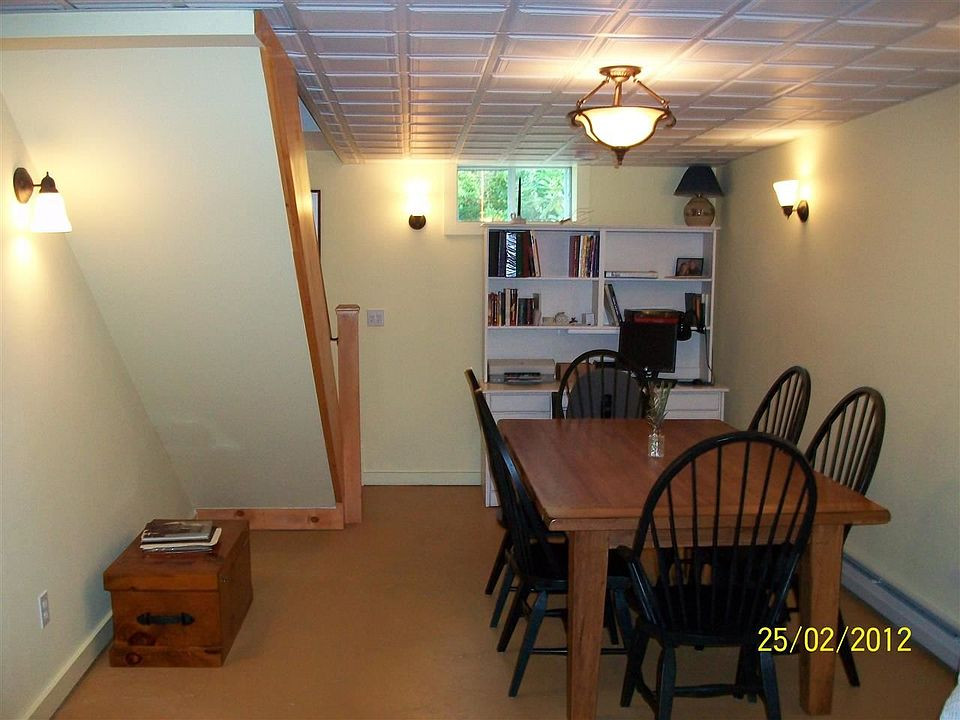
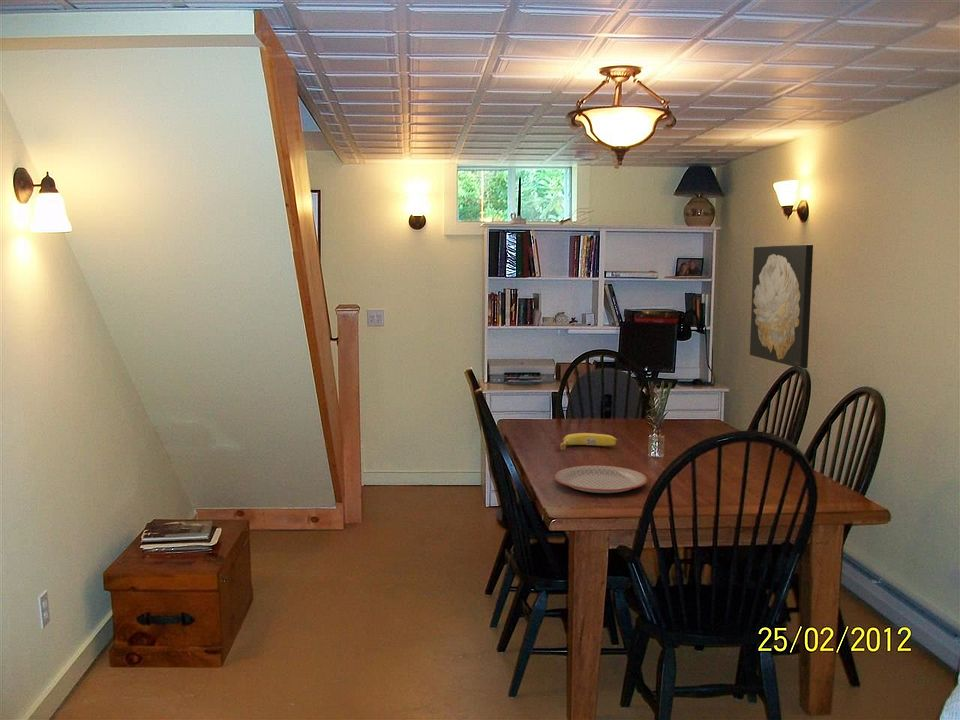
+ plate [554,464,648,494]
+ wall art [749,243,814,369]
+ fruit [559,432,619,451]
